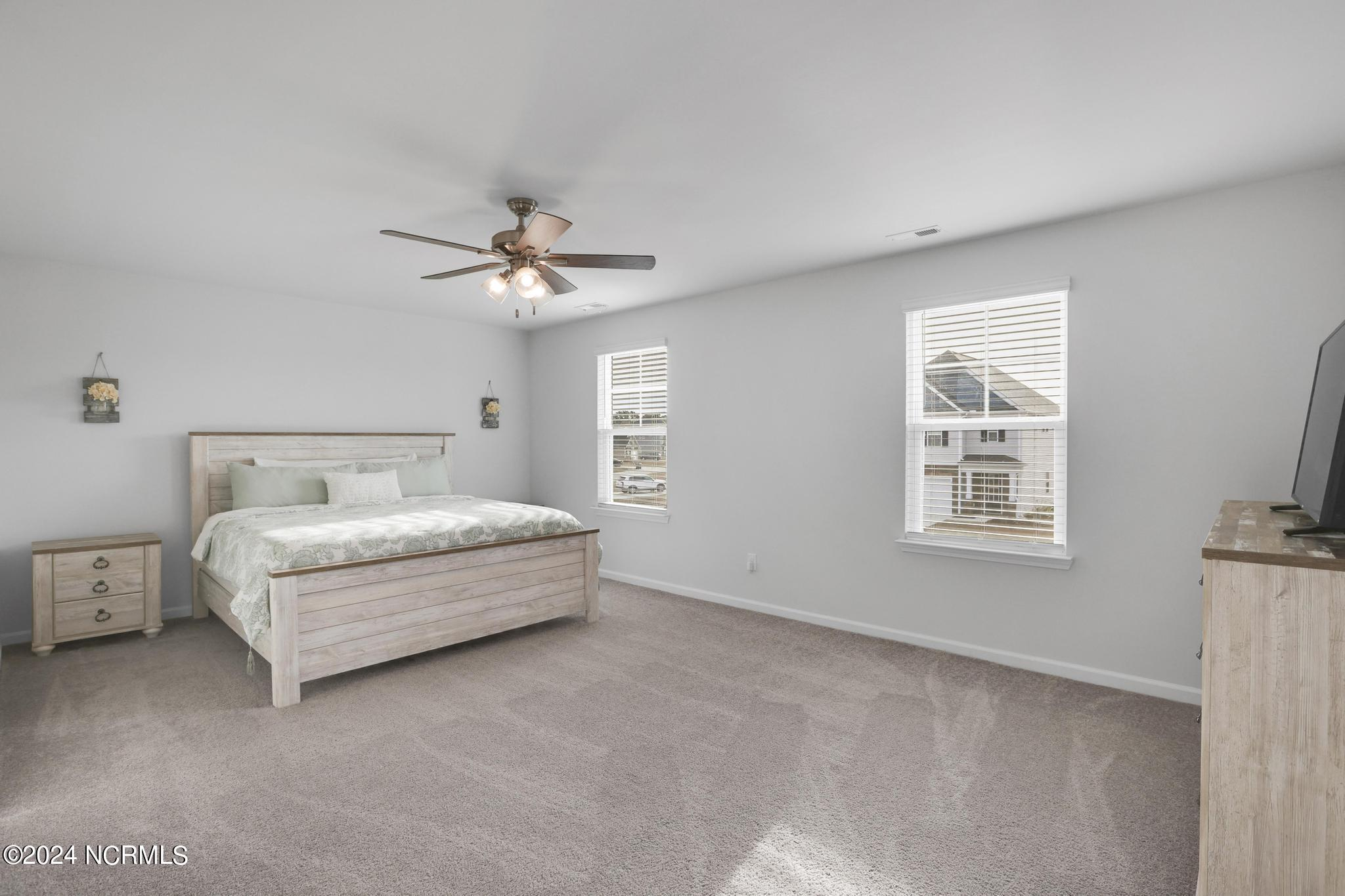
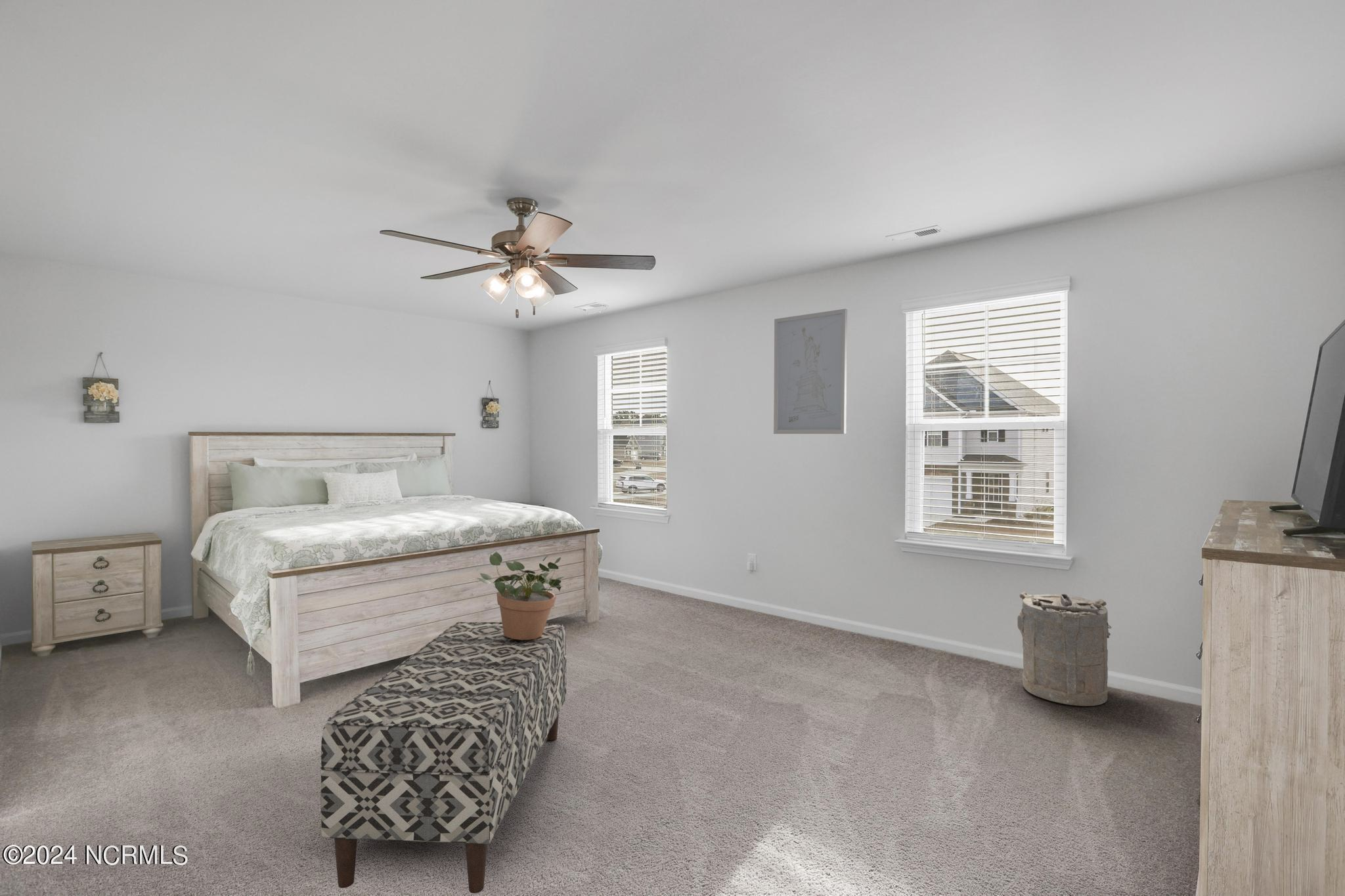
+ potted plant [474,551,565,640]
+ wall art [773,309,848,435]
+ laundry hamper [1017,591,1112,707]
+ bench [320,622,567,894]
